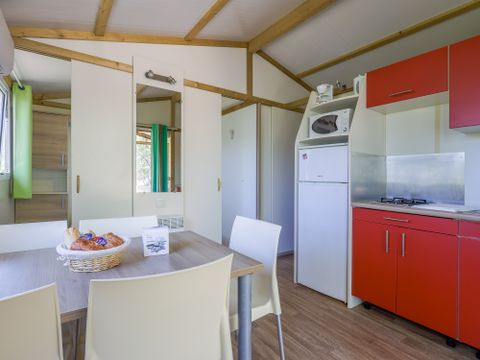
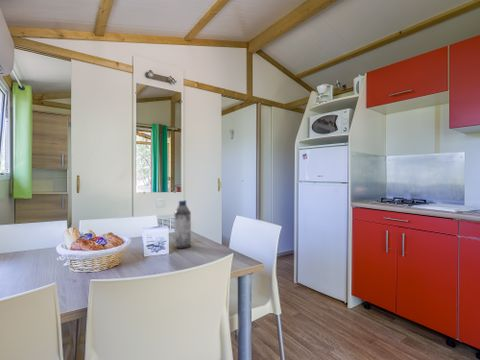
+ water bottle [173,199,192,249]
